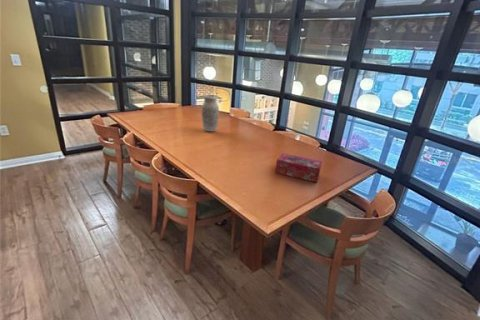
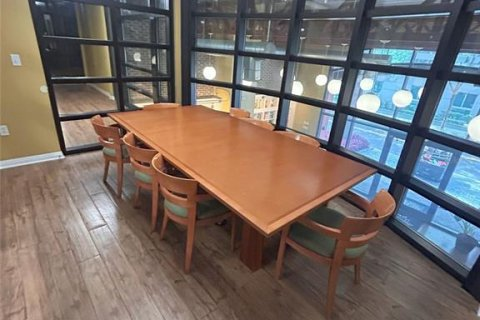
- vase [201,94,220,132]
- tissue box [274,152,323,183]
